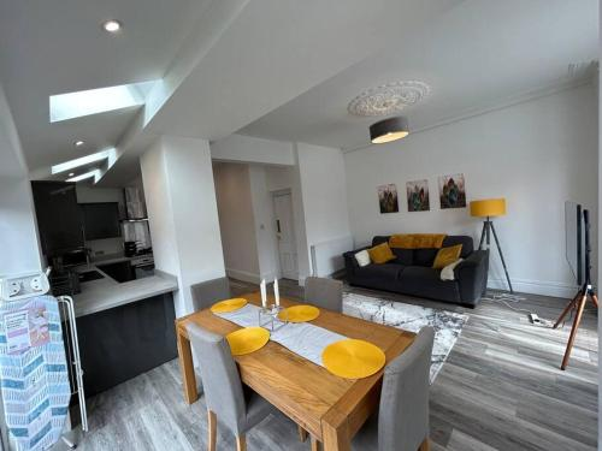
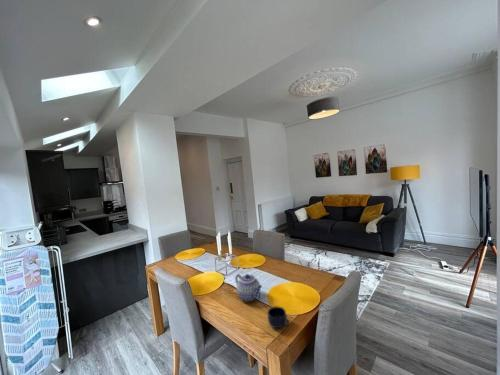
+ mug [266,305,290,329]
+ teapot [234,273,263,302]
